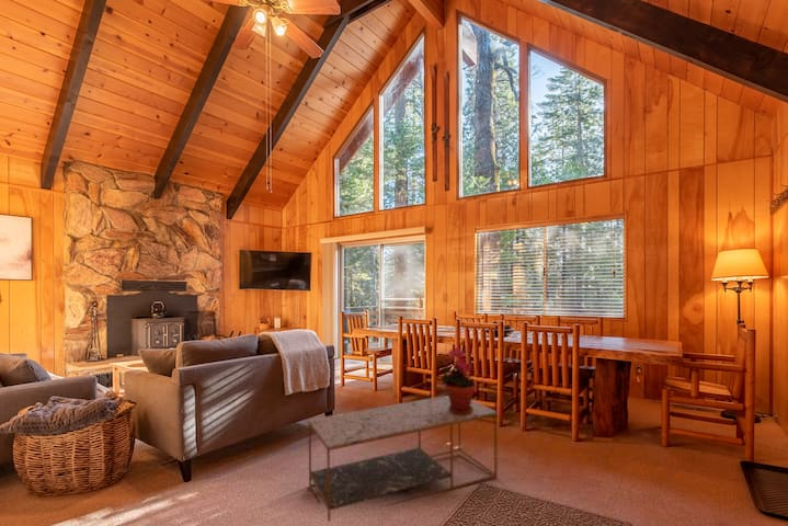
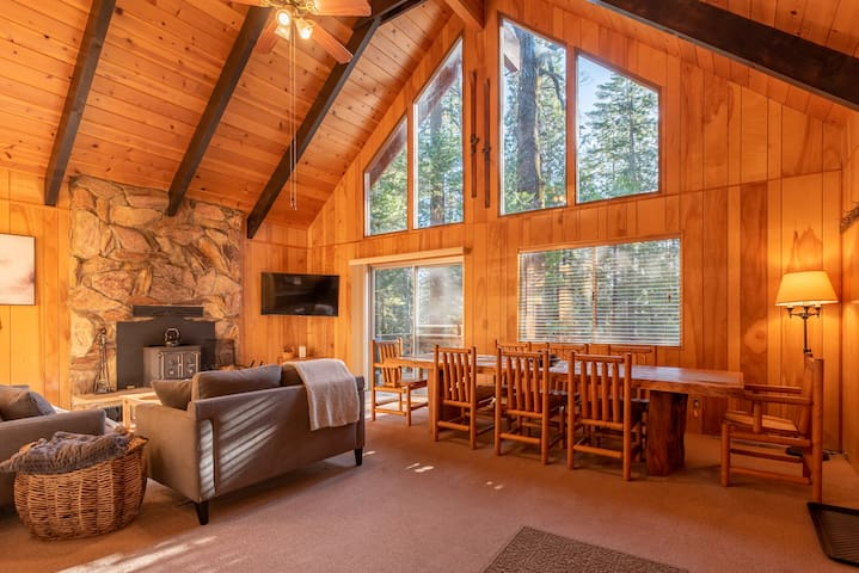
- coffee table [307,395,499,523]
- potted plant [441,346,477,414]
